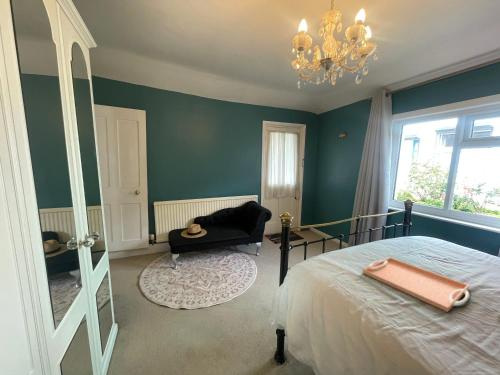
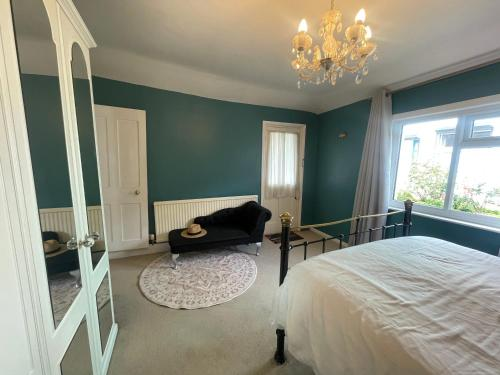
- serving tray [362,256,470,313]
